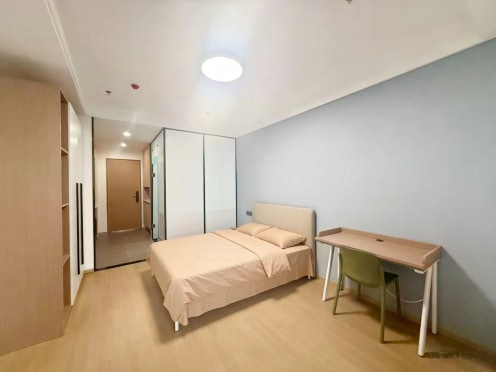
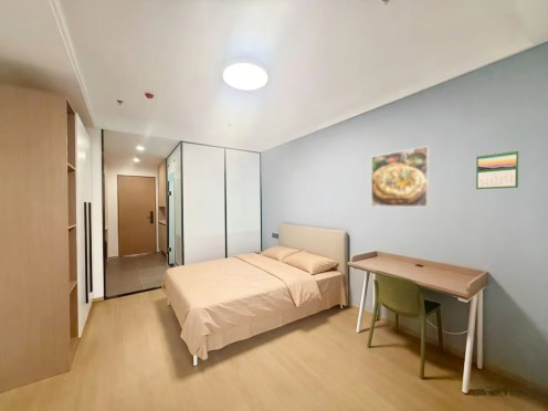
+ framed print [370,145,430,208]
+ calendar [475,149,519,190]
